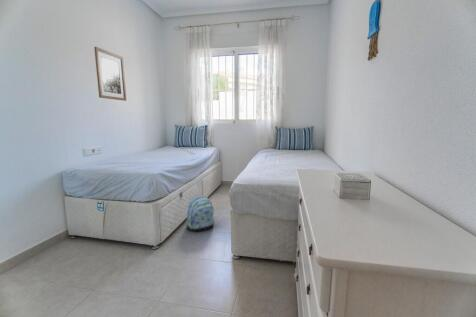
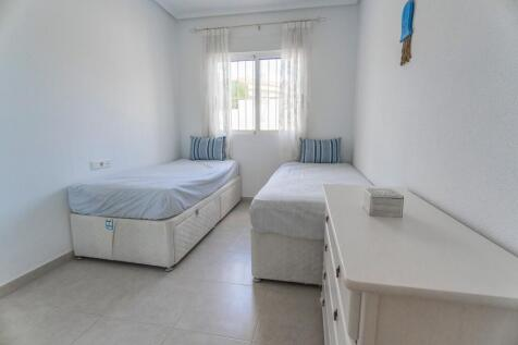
- backpack [185,195,215,232]
- wall art [93,46,127,102]
